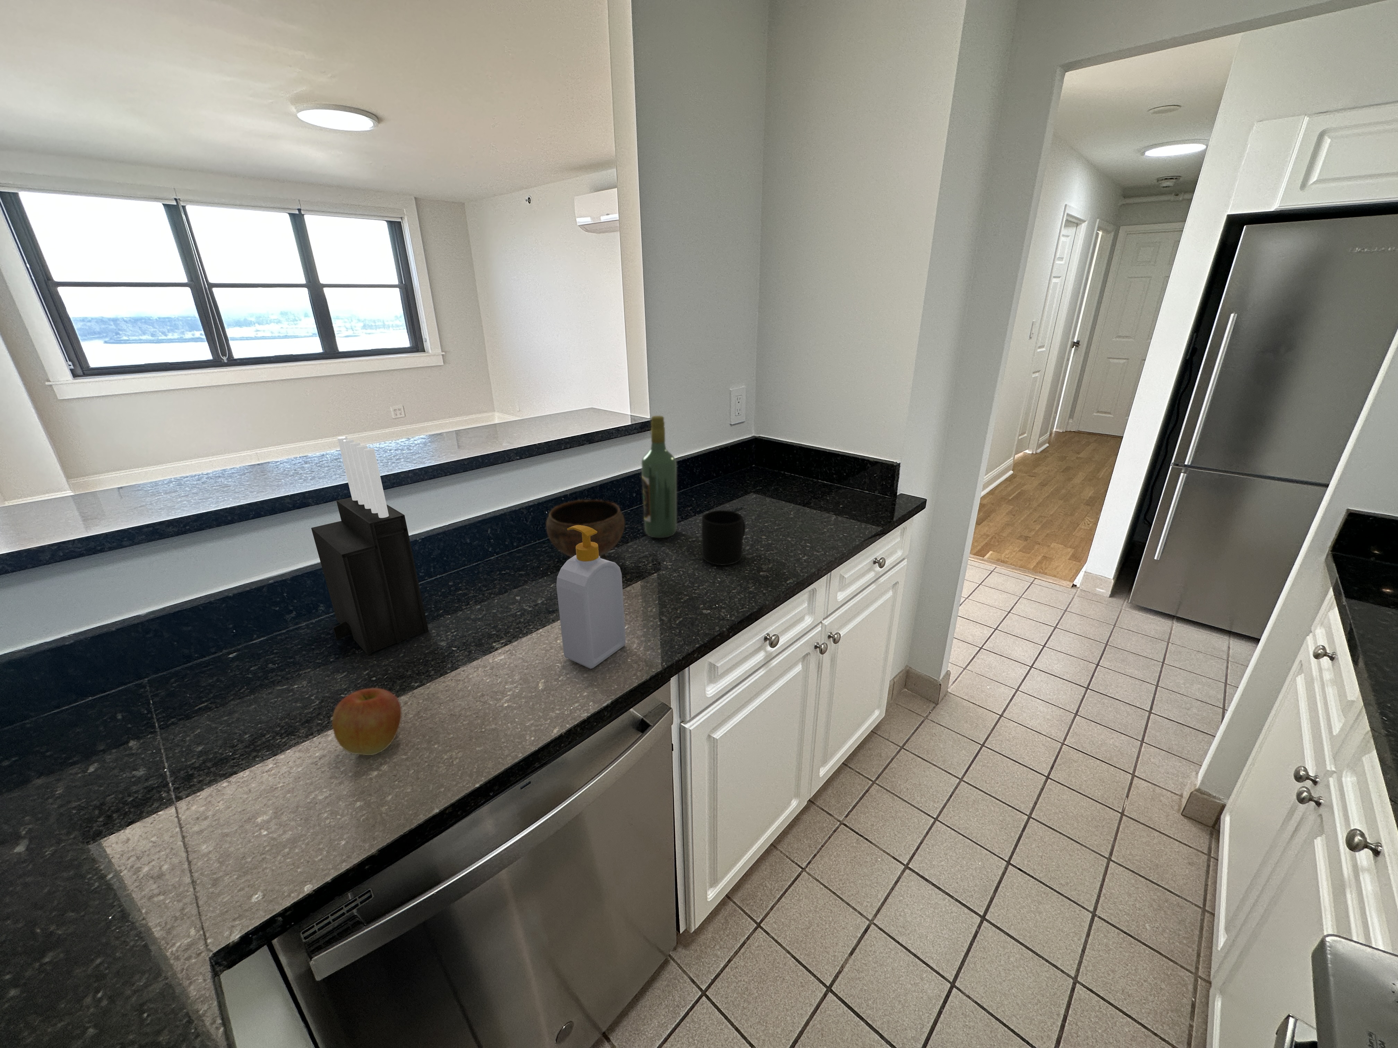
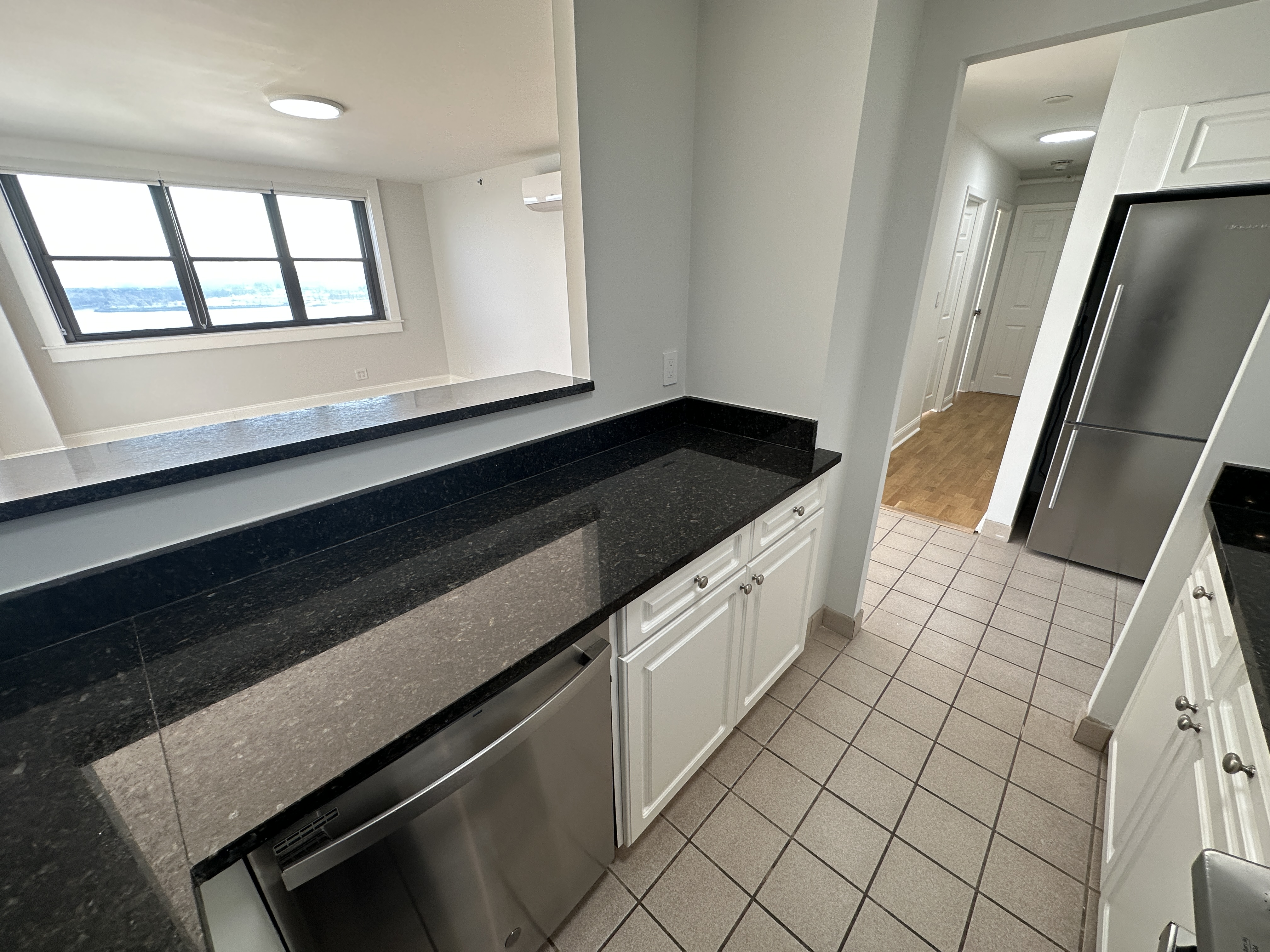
- knife block [310,436,429,655]
- bowl [546,500,625,560]
- wine bottle [641,415,677,538]
- soap bottle [556,525,626,669]
- mug [701,510,746,566]
- apple [331,688,402,755]
